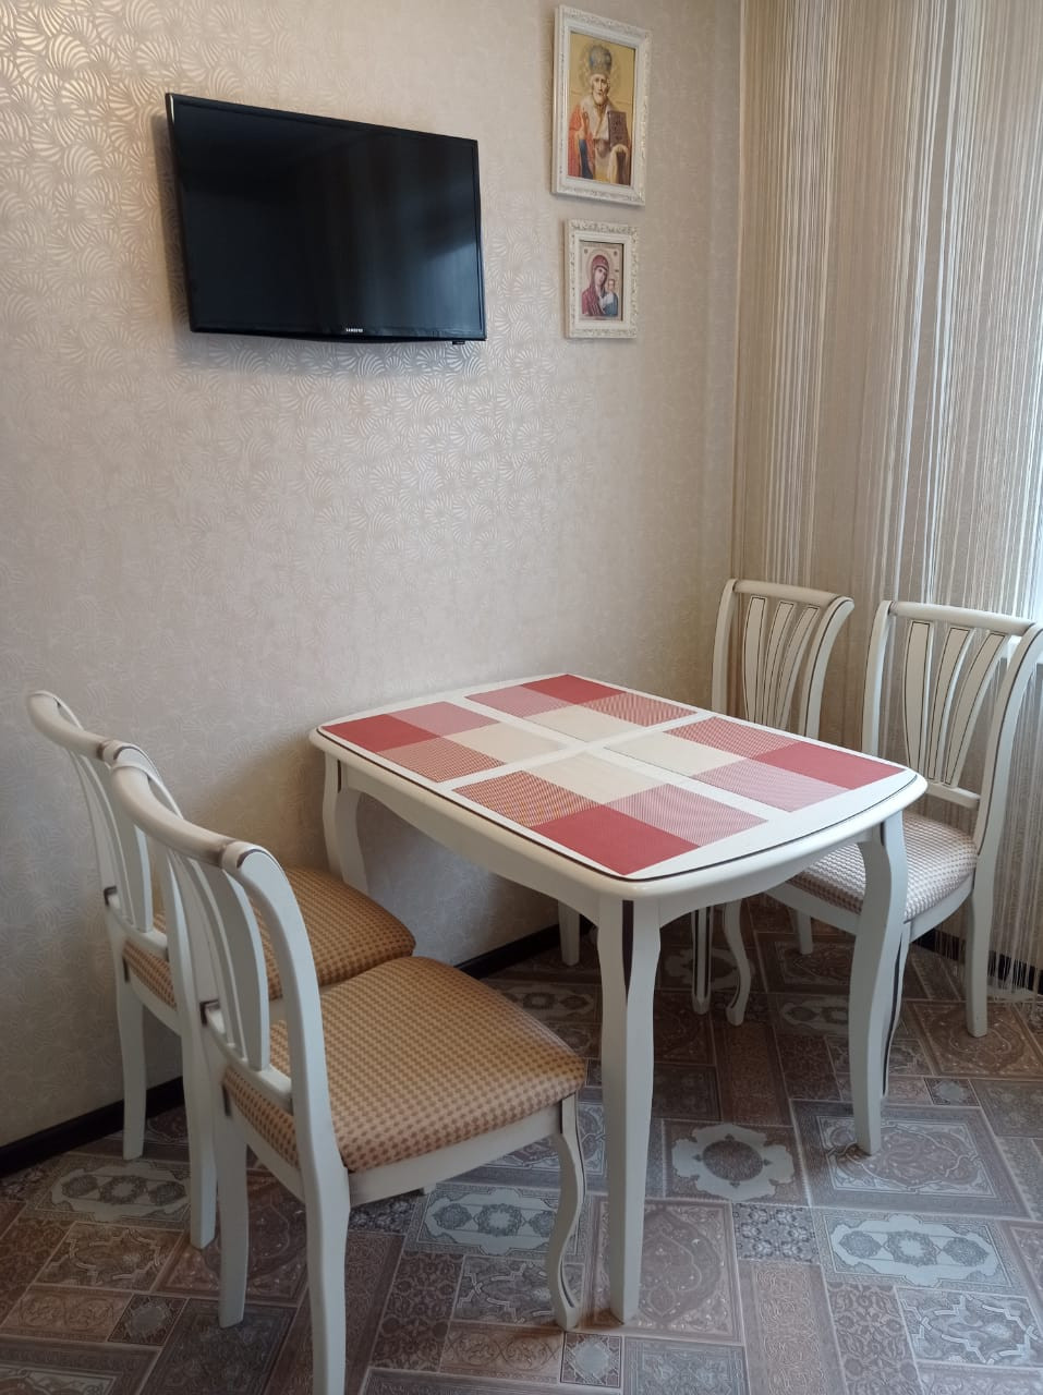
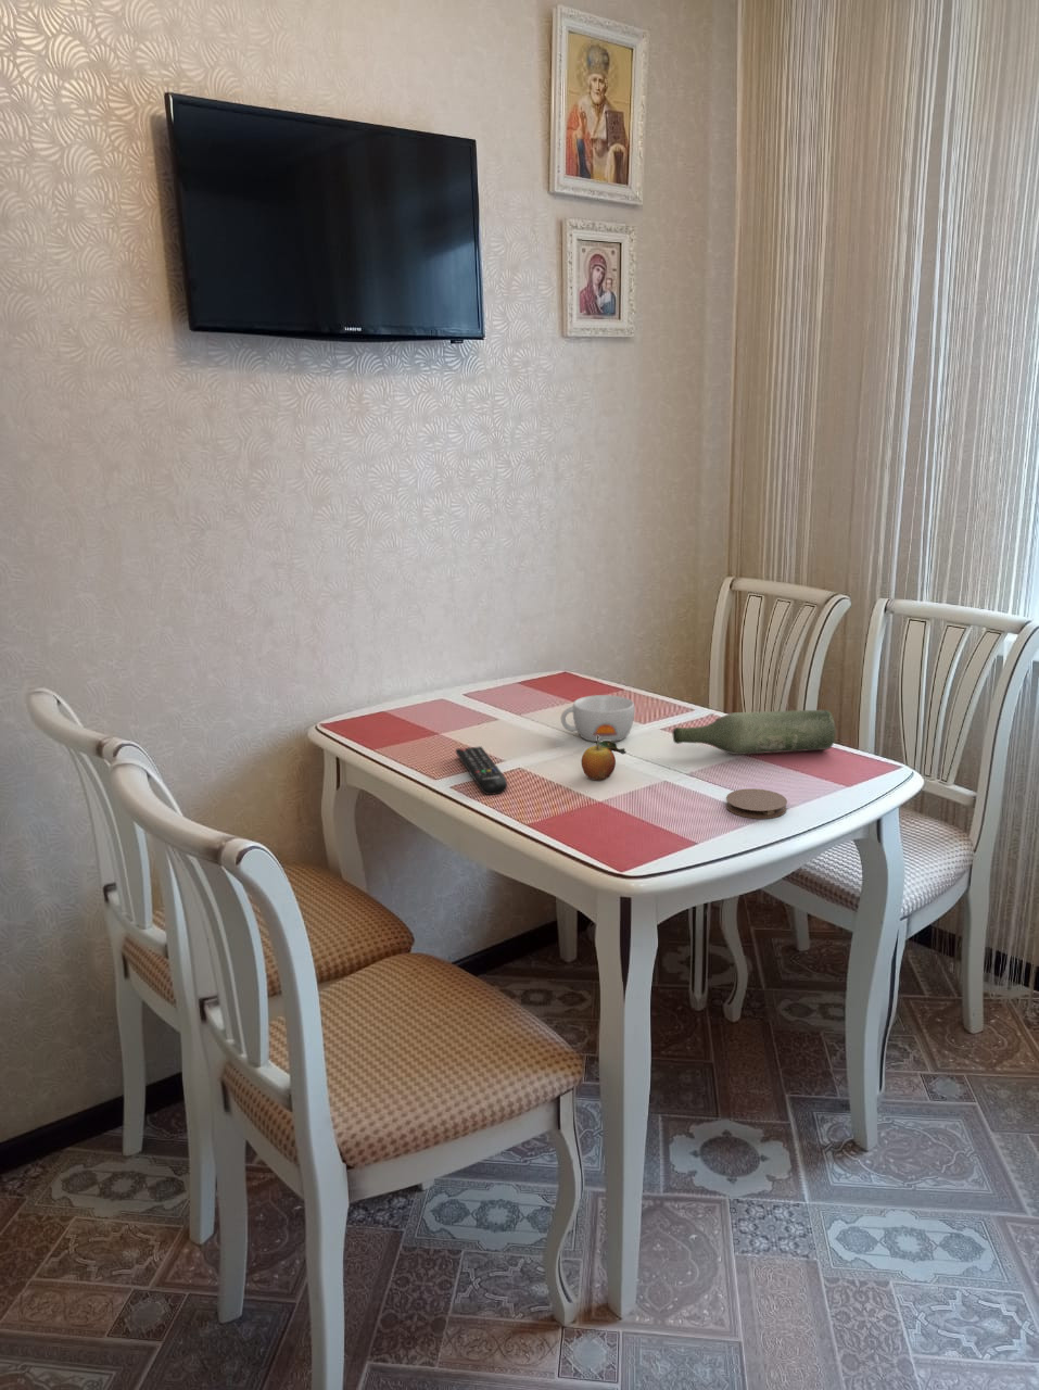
+ remote control [455,745,509,796]
+ bottle [672,709,837,756]
+ coaster [726,787,788,820]
+ bowl [560,694,636,742]
+ fruit [581,735,628,781]
